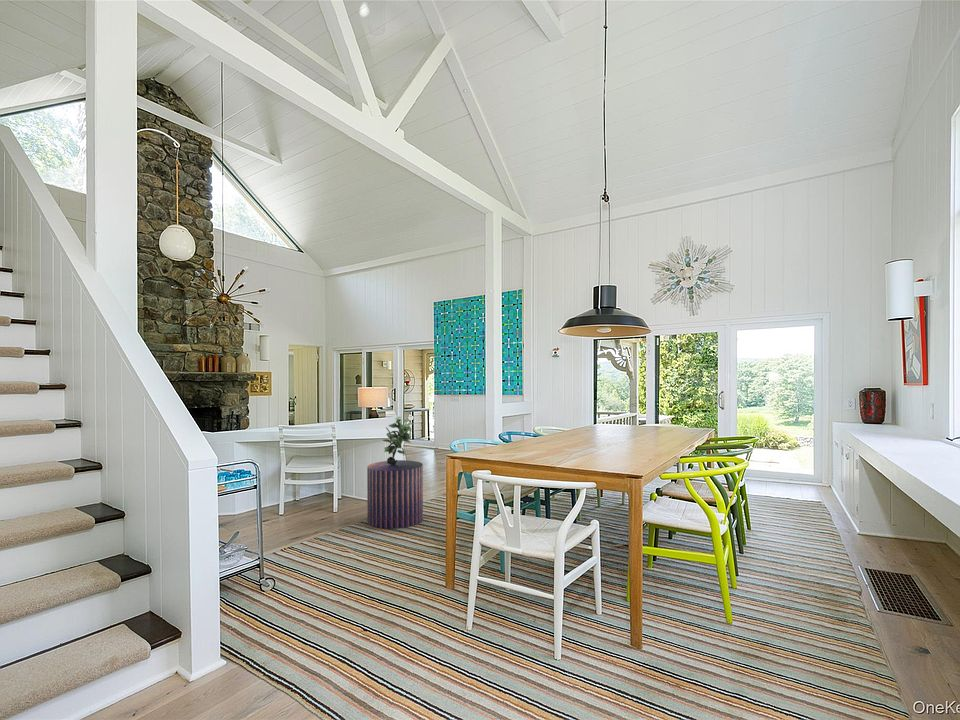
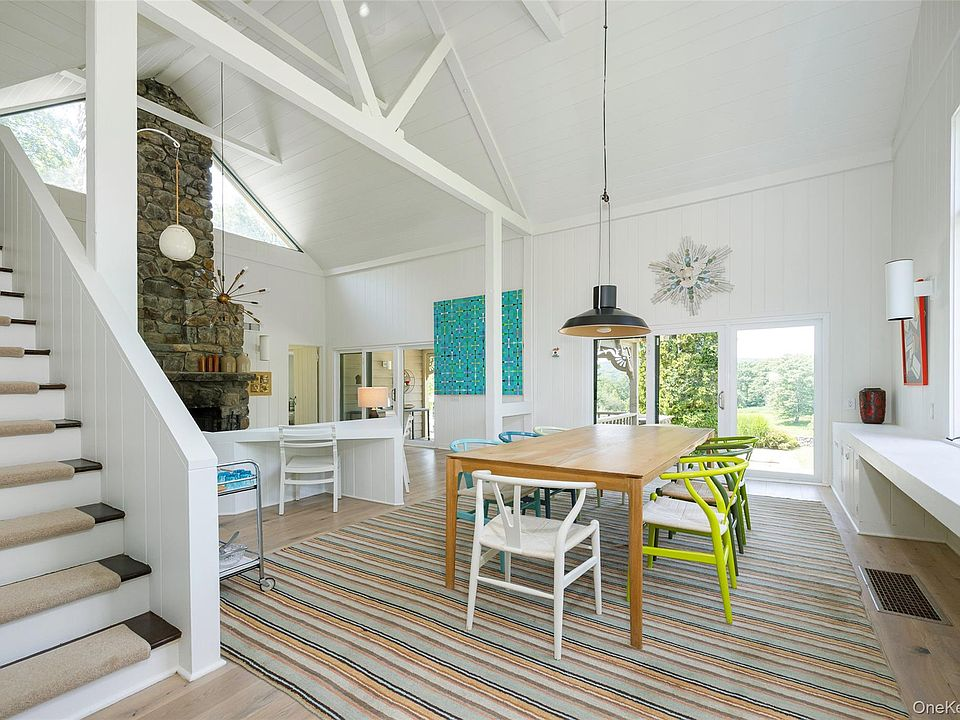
- stool [366,459,424,530]
- potted plant [381,416,414,465]
